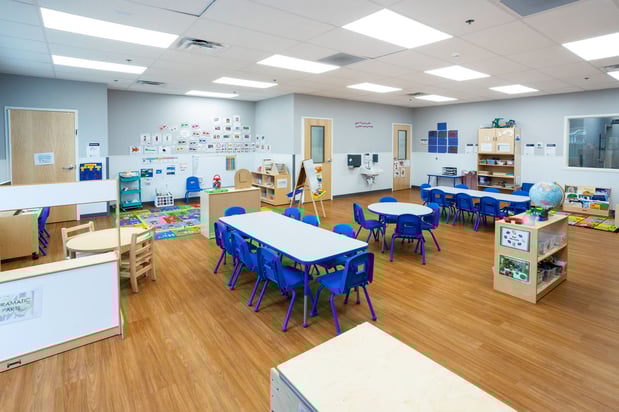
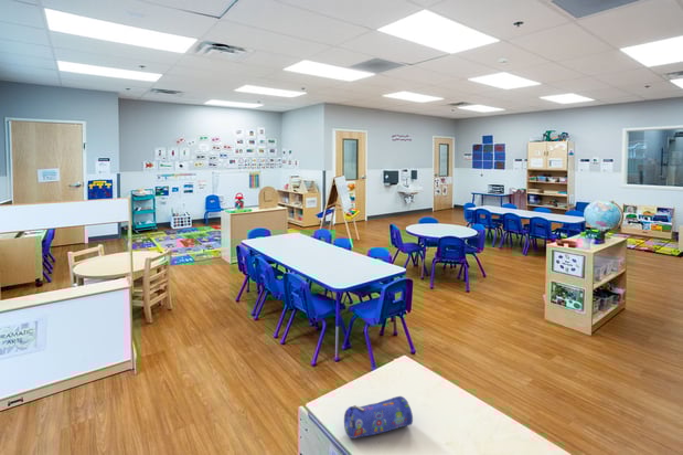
+ pencil case [343,395,414,440]
